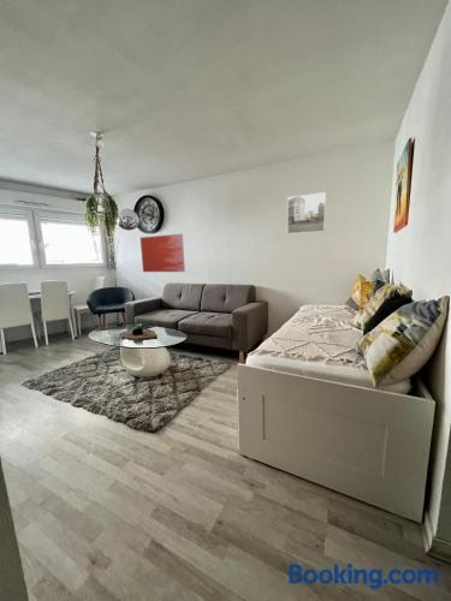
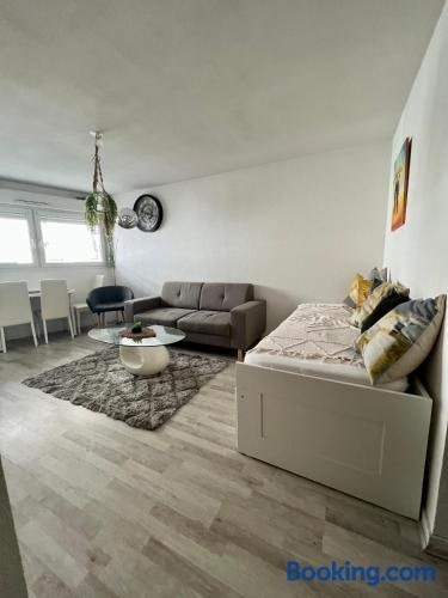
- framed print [286,191,327,236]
- wall art [140,233,186,273]
